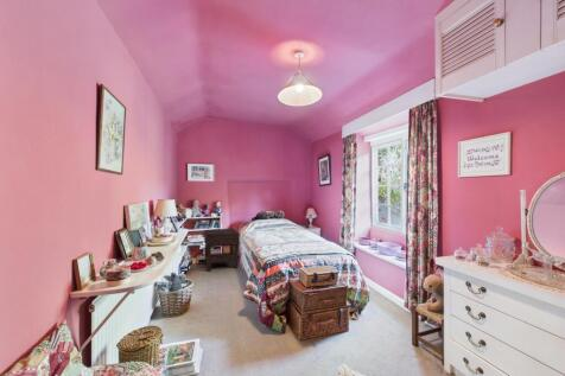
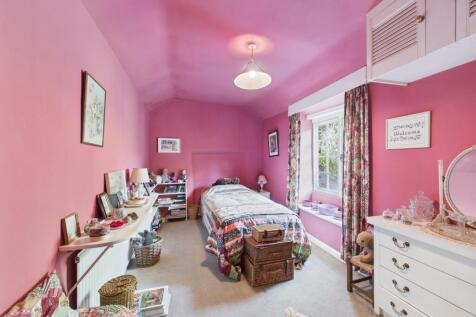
- nightstand [203,228,241,273]
